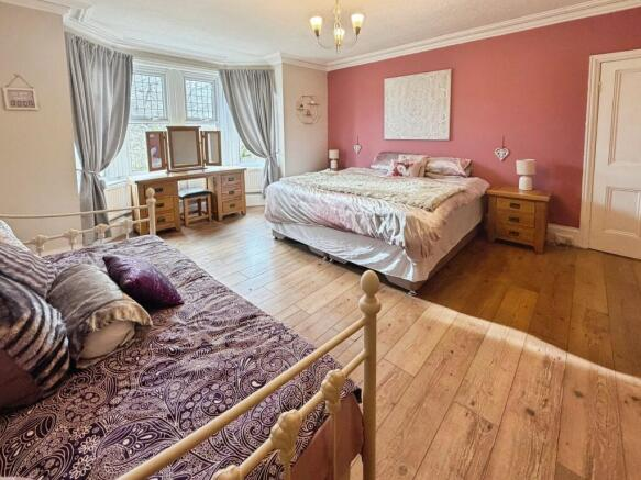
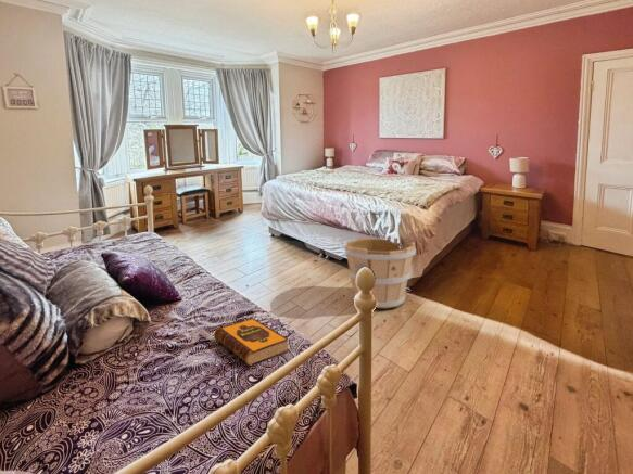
+ hardback book [213,318,290,367]
+ wooden bucket [343,235,417,309]
